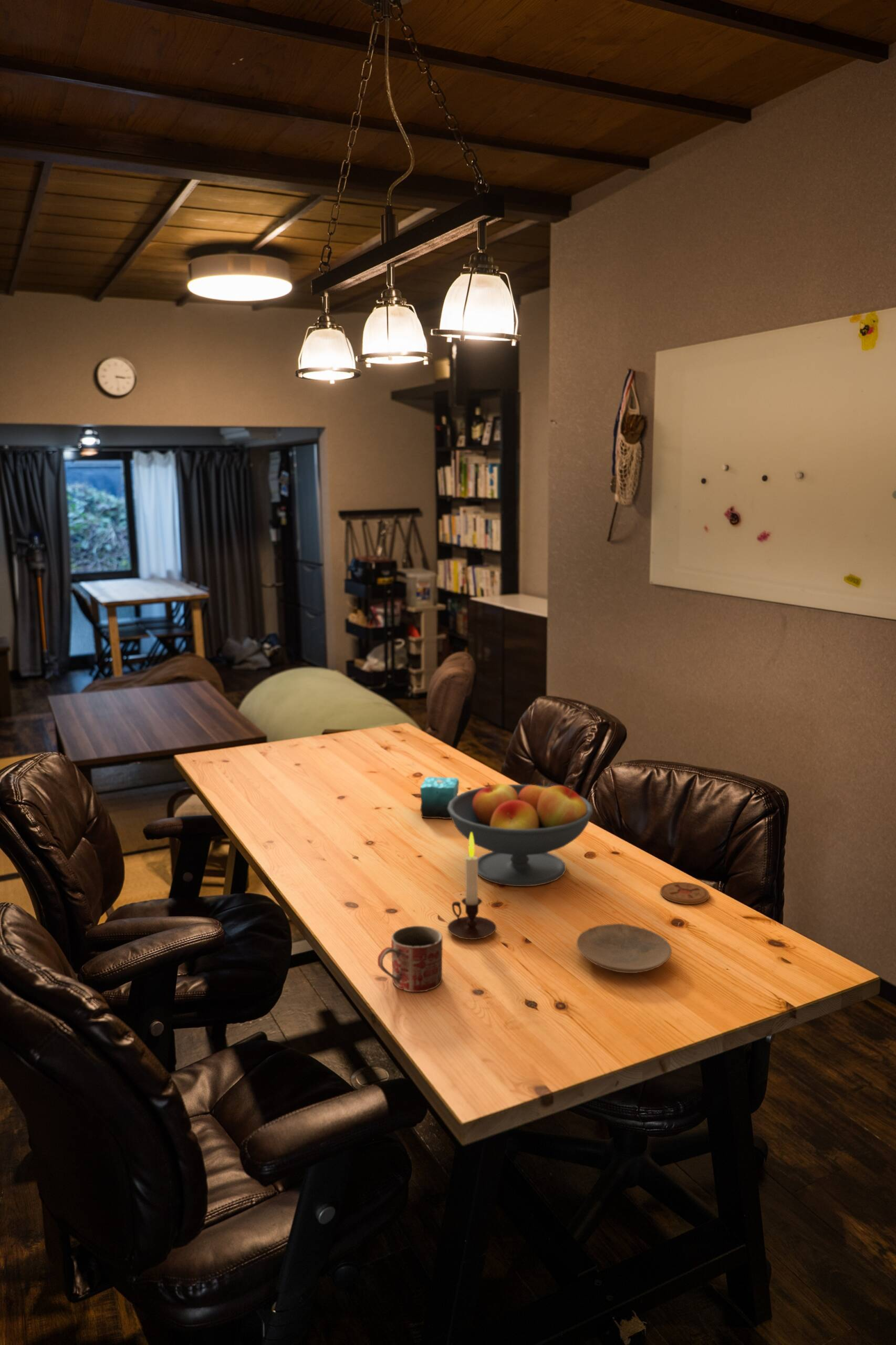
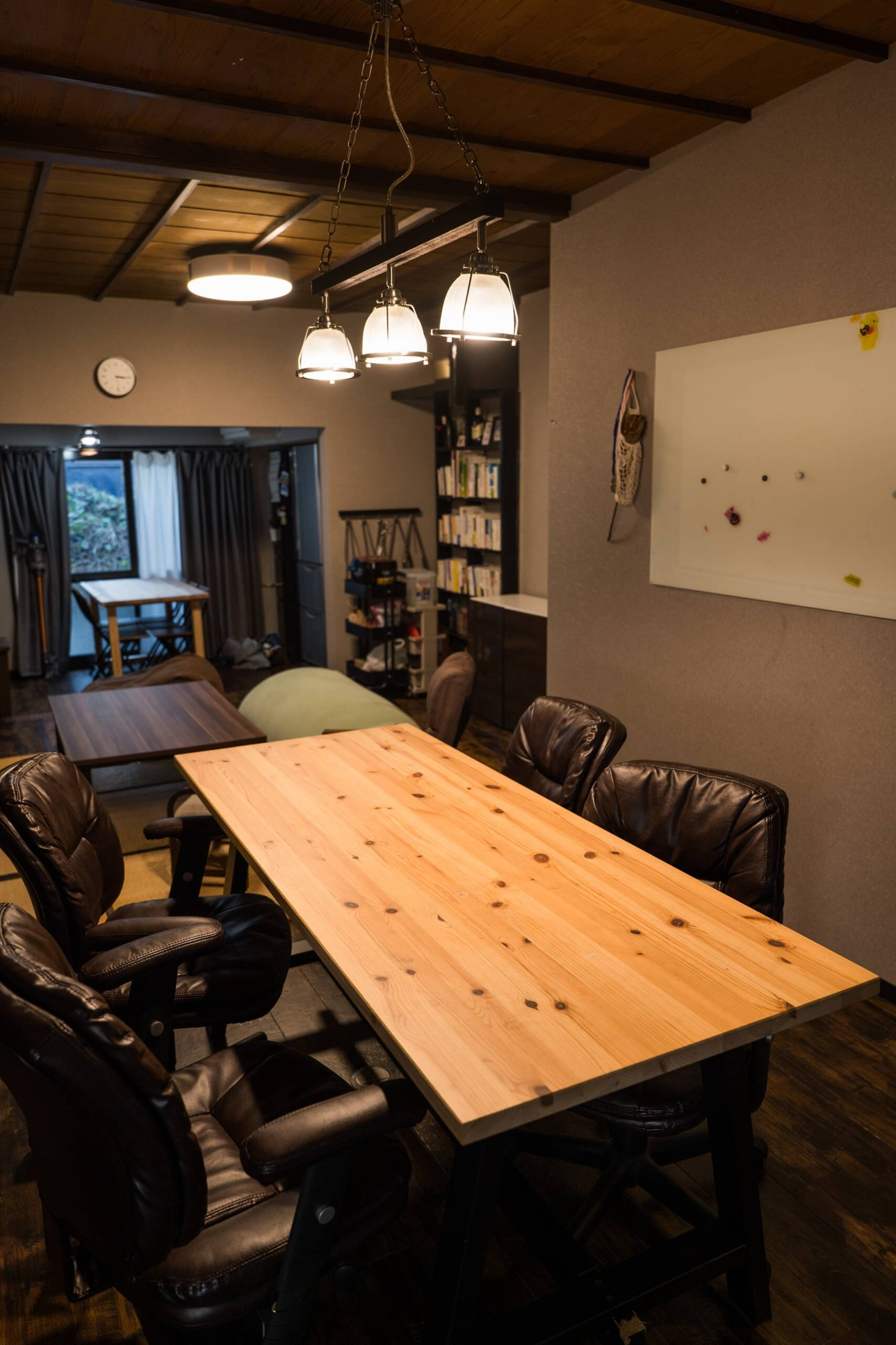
- coaster [660,882,710,905]
- fruit bowl [447,780,593,887]
- mug [377,925,443,992]
- candle [420,770,460,820]
- candle [447,832,497,940]
- plate [576,923,672,974]
